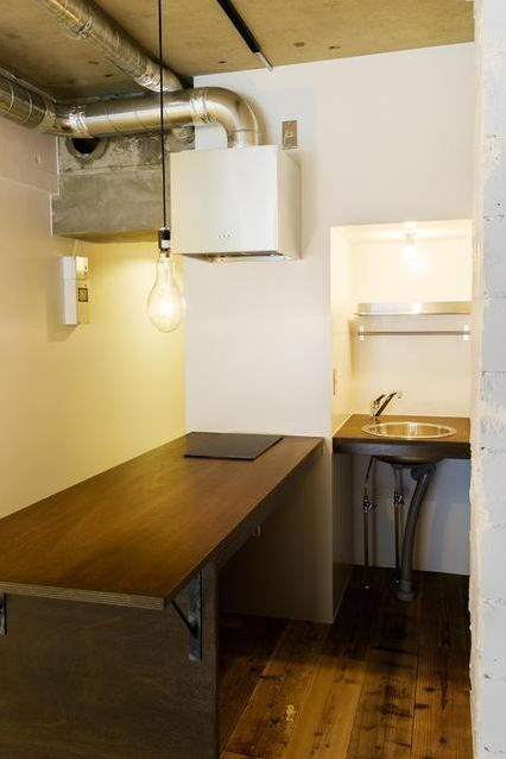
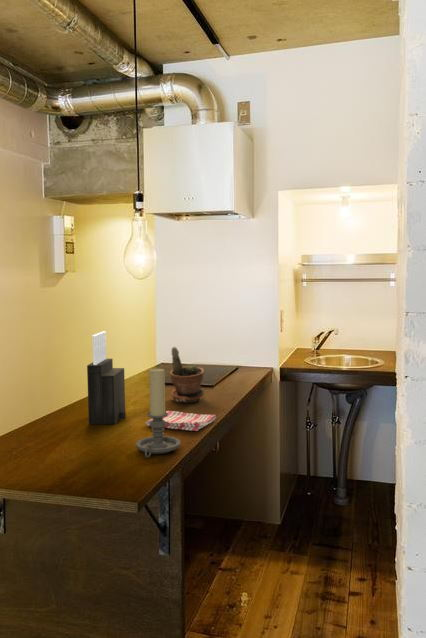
+ potted plant [169,346,205,404]
+ dish towel [145,410,217,432]
+ candle holder [135,367,182,459]
+ knife block [86,330,127,425]
